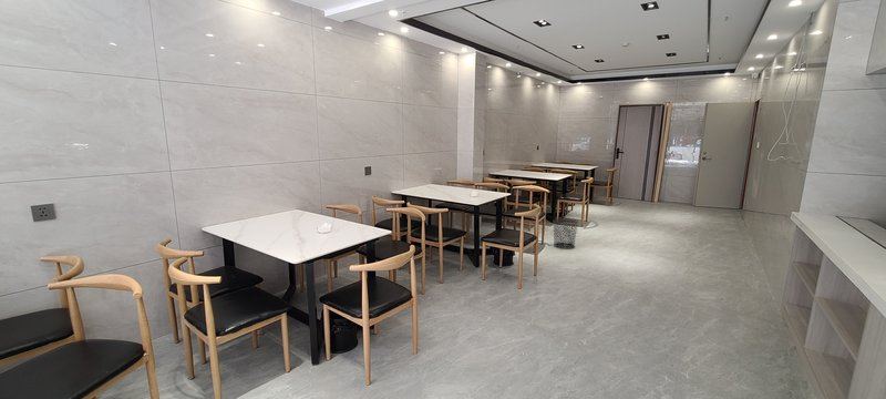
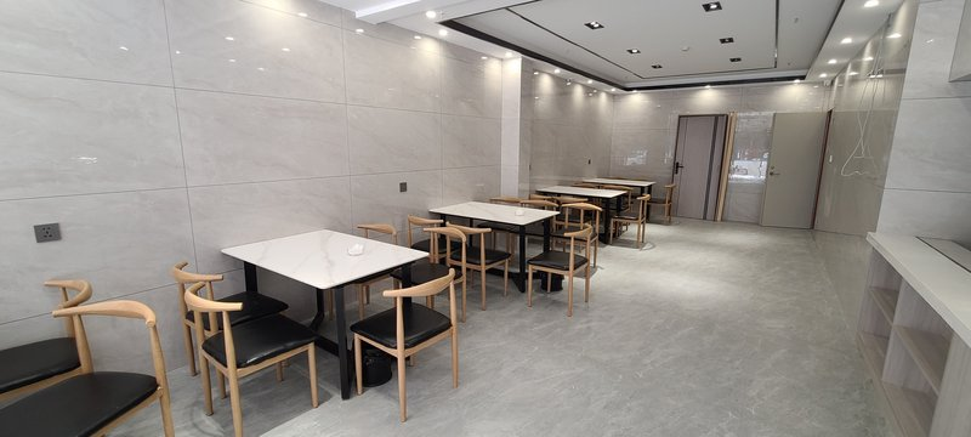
- waste bin [553,217,579,249]
